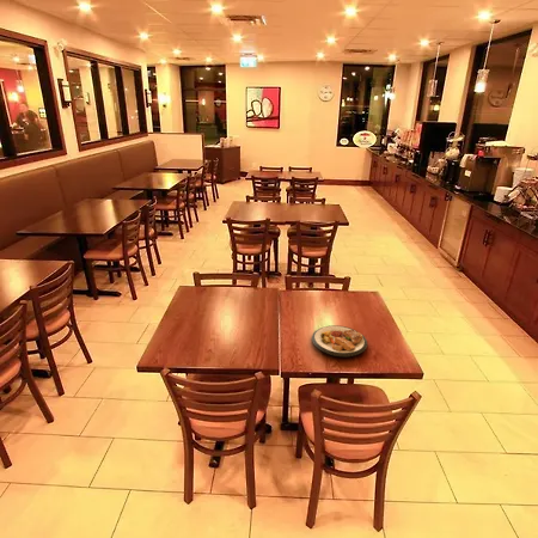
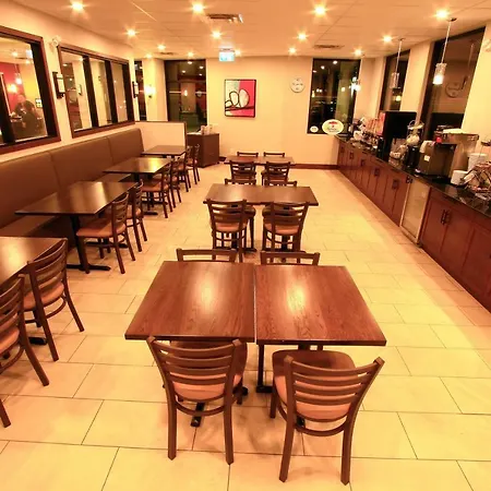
- plate [311,324,368,357]
